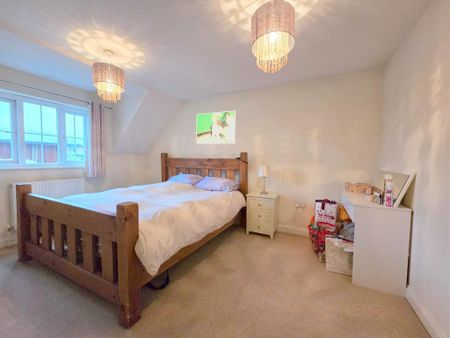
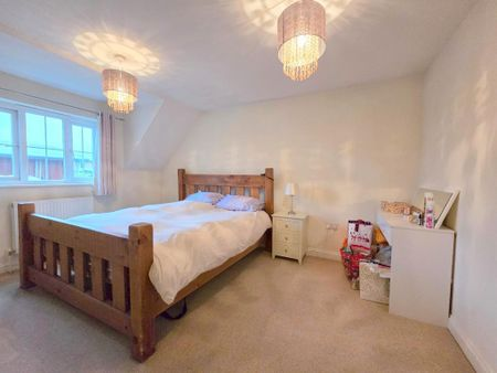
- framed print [195,110,237,145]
